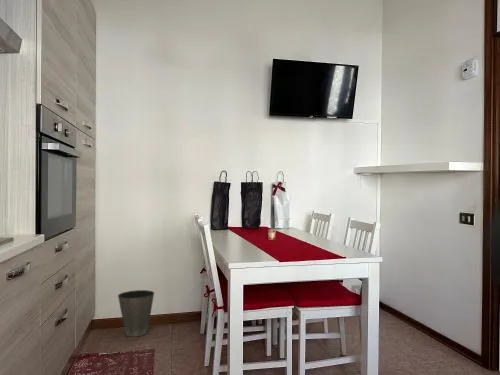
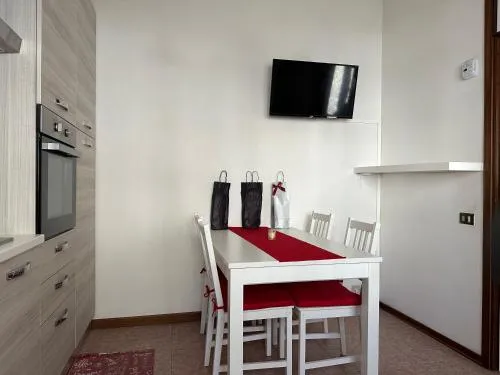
- waste basket [117,289,155,338]
